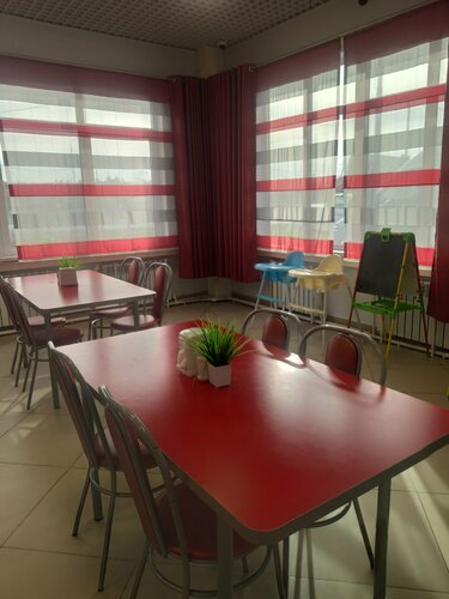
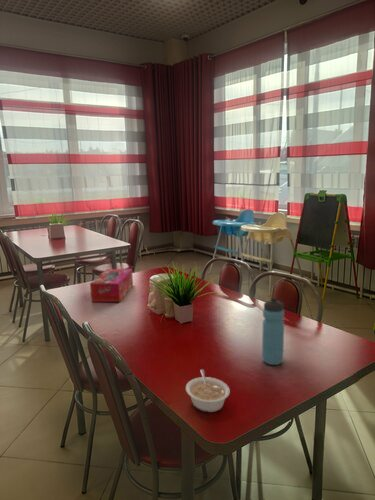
+ tissue box [89,268,134,303]
+ water bottle [261,296,285,366]
+ legume [185,368,231,413]
